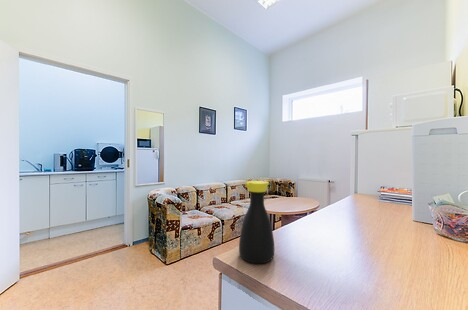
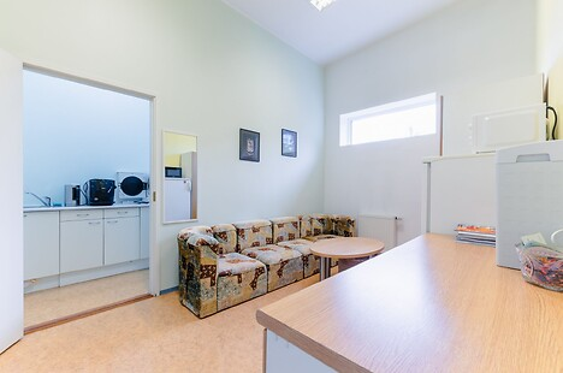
- bottle [238,180,275,264]
